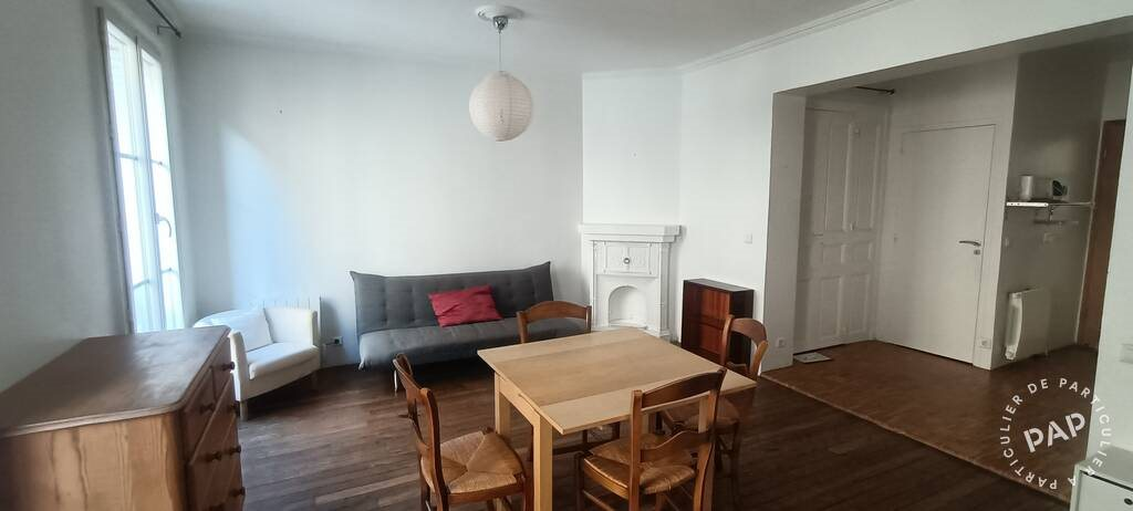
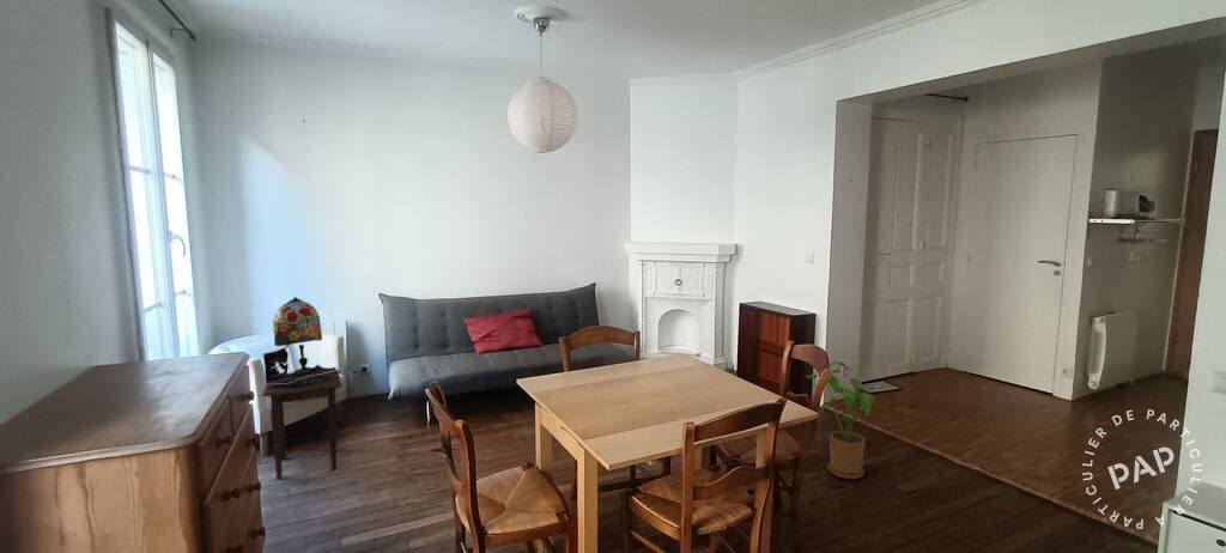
+ house plant [805,360,875,480]
+ side table [261,367,342,480]
+ table lamp [262,296,338,385]
